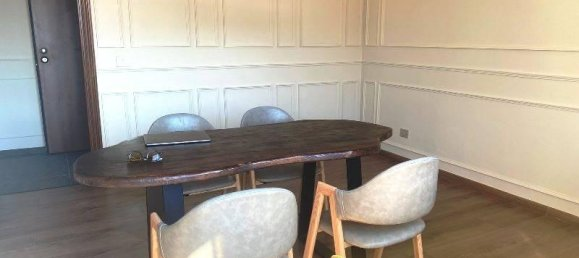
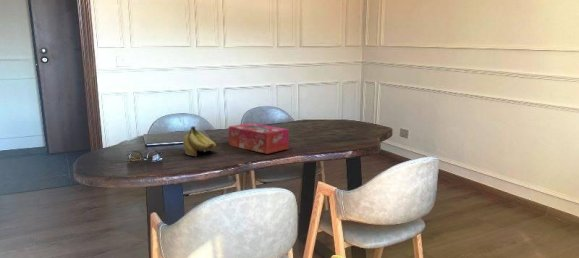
+ tissue box [228,122,290,155]
+ fruit [182,126,217,157]
